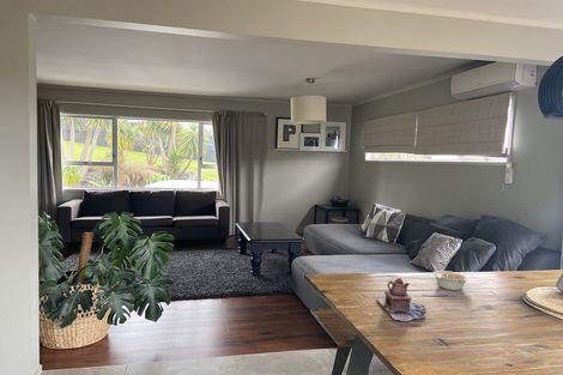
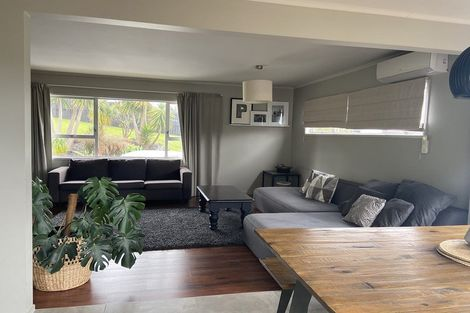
- legume [431,270,470,291]
- teapot [375,277,426,322]
